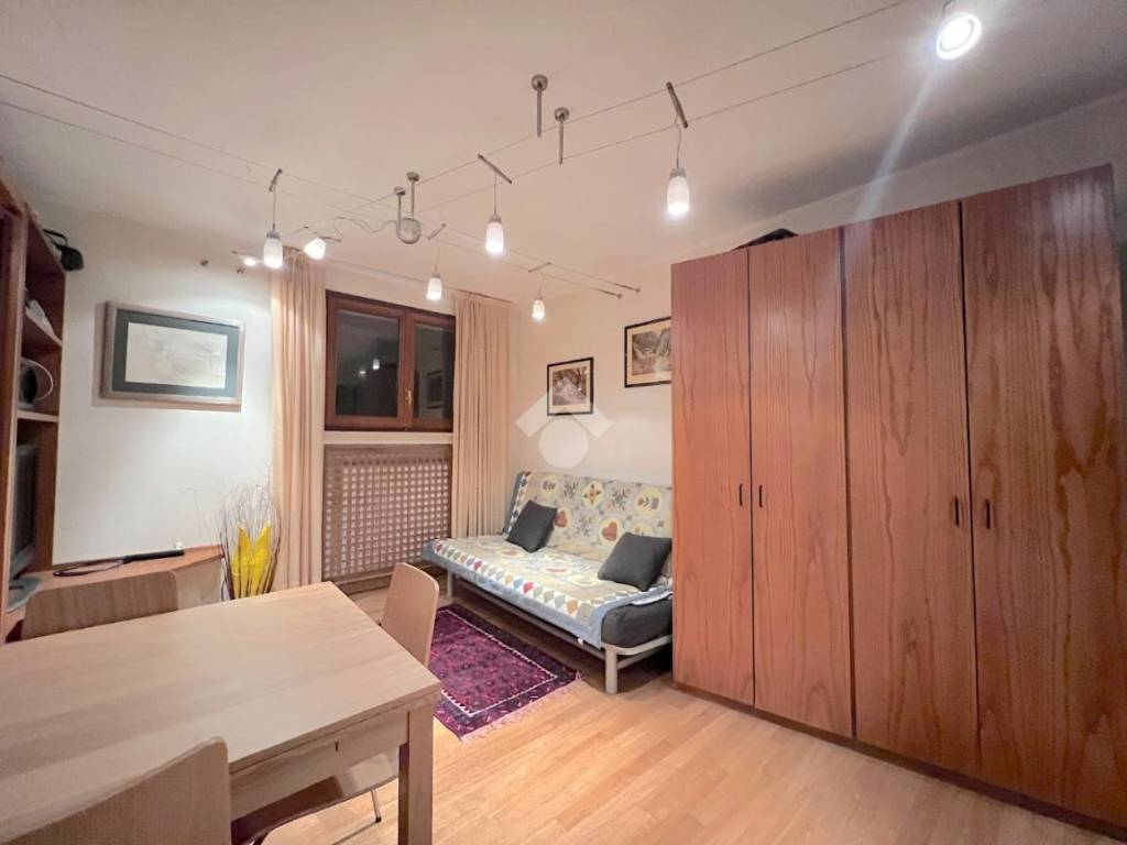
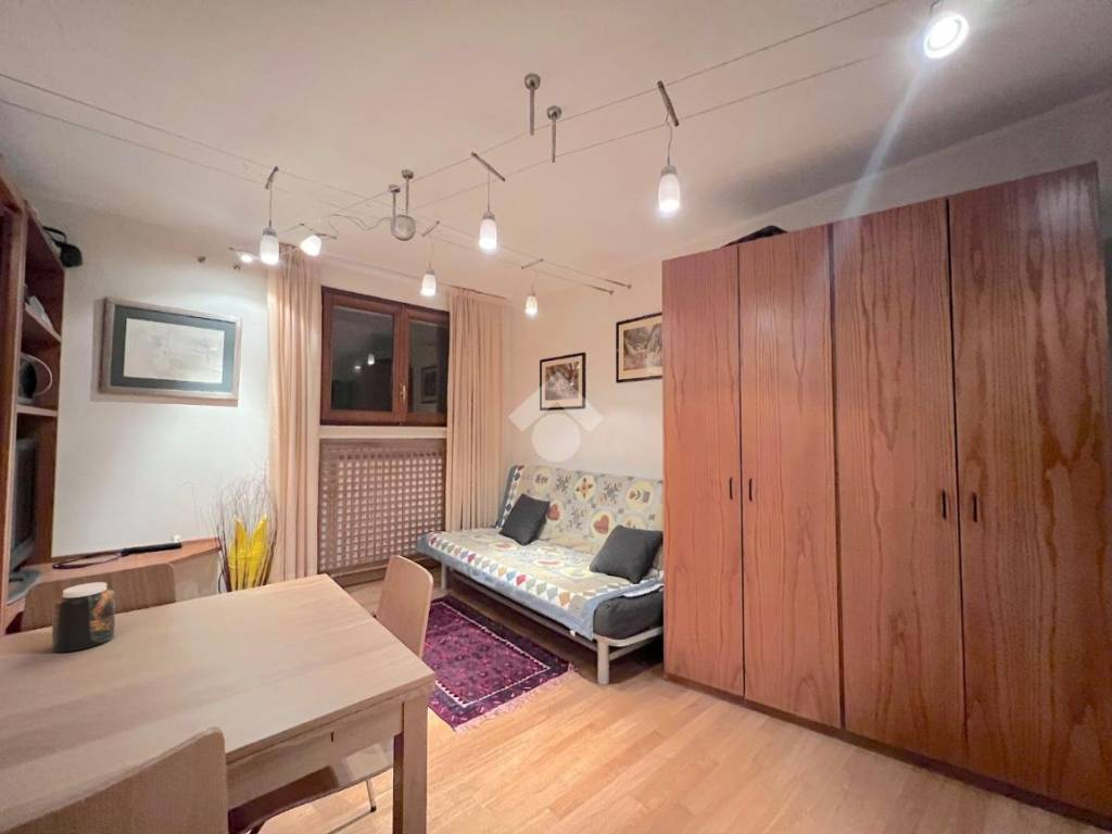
+ jar [51,581,116,654]
